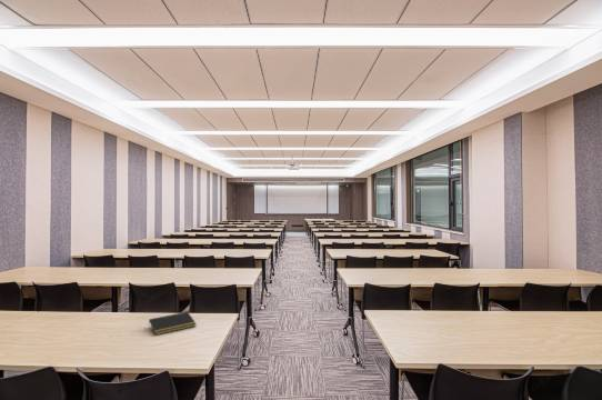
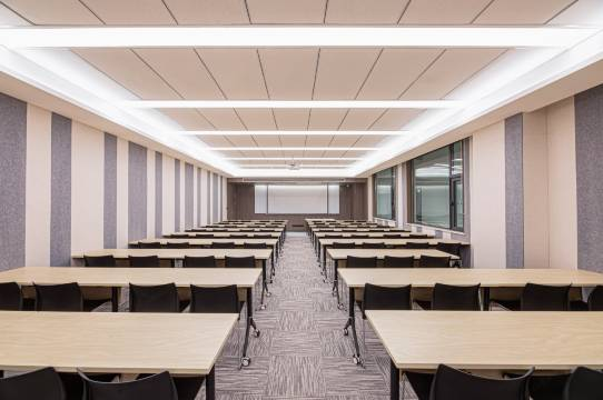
- notepad [148,311,198,337]
